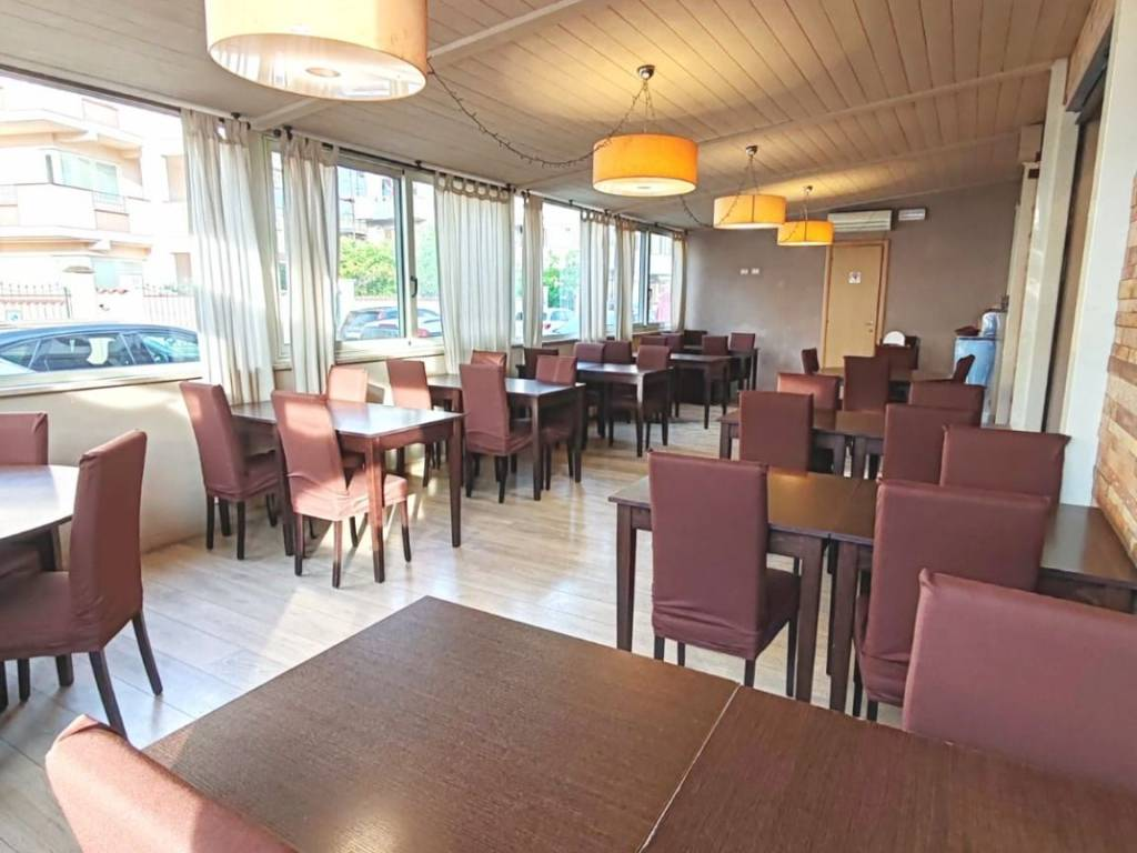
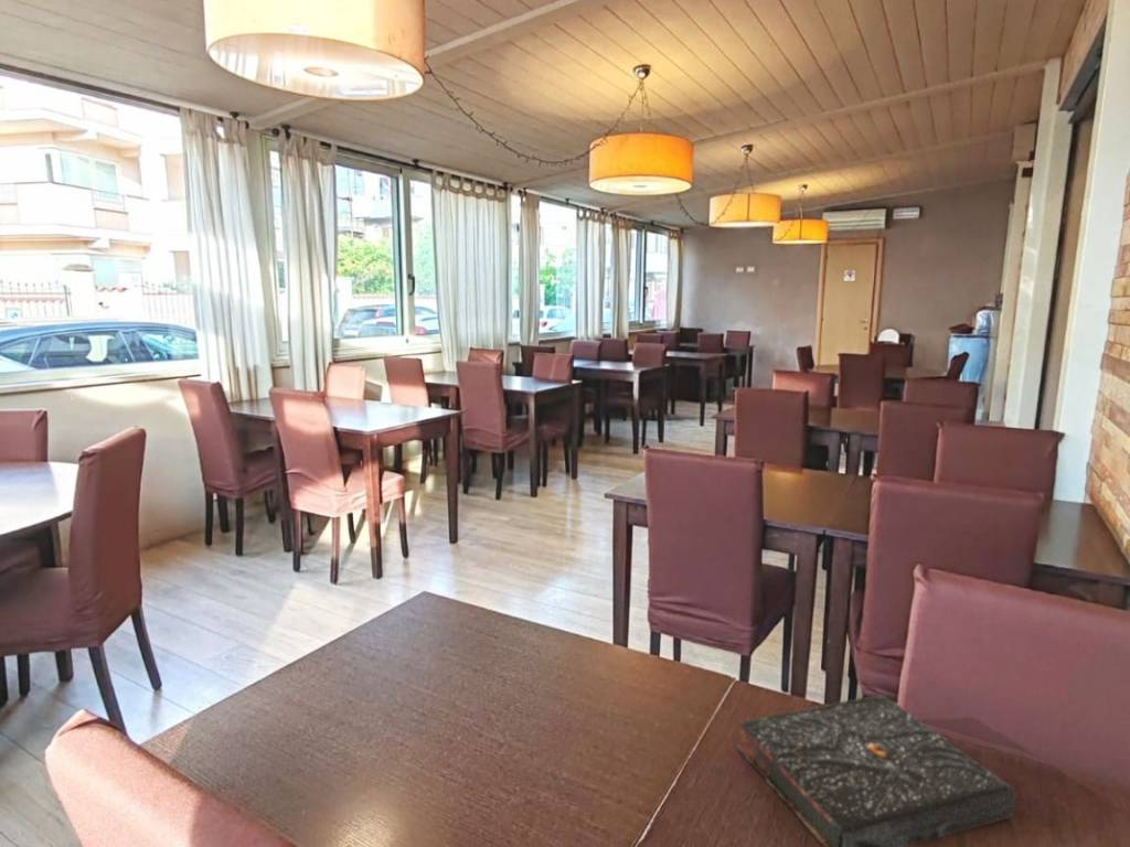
+ book [736,693,1017,847]
